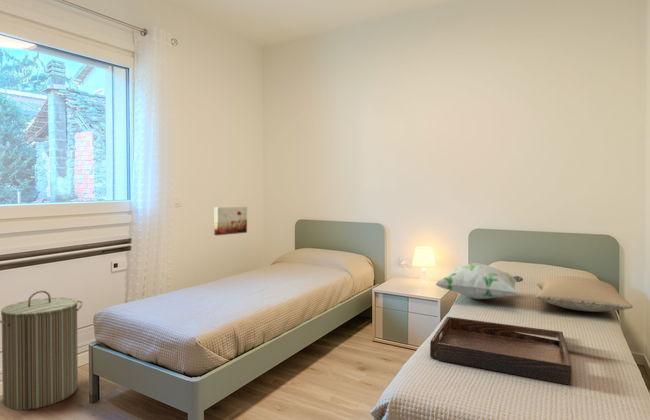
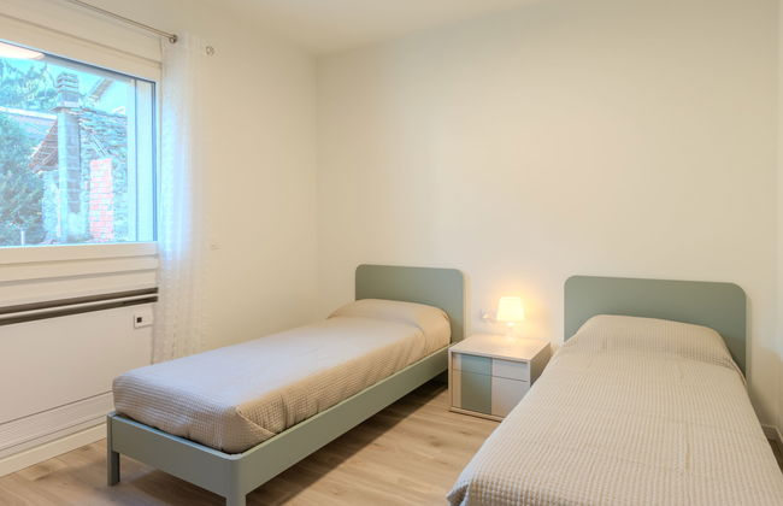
- wall art [213,206,248,236]
- laundry hamper [0,290,83,411]
- serving tray [429,316,572,386]
- decorative pillow [435,262,524,300]
- pillow [536,275,634,313]
